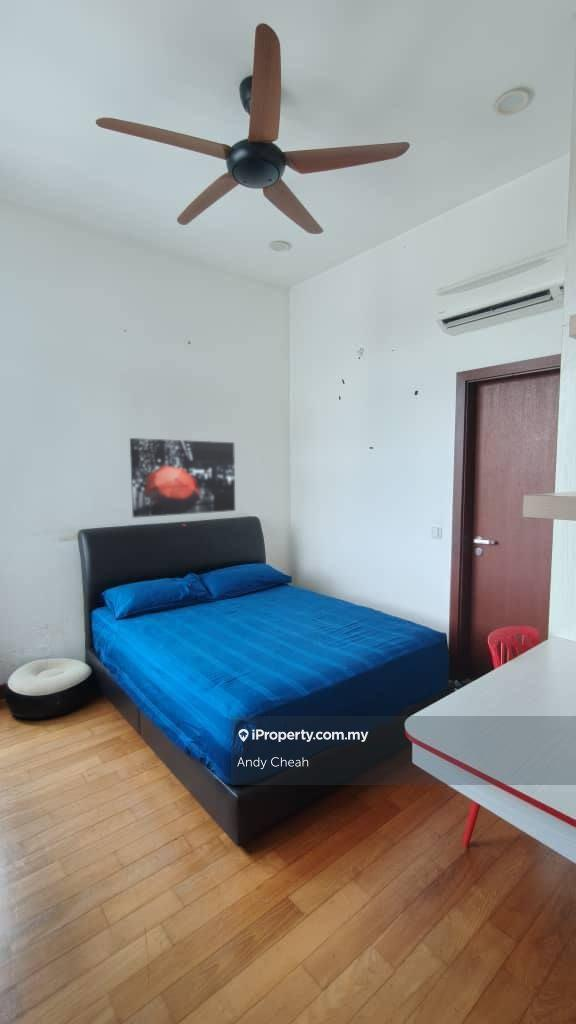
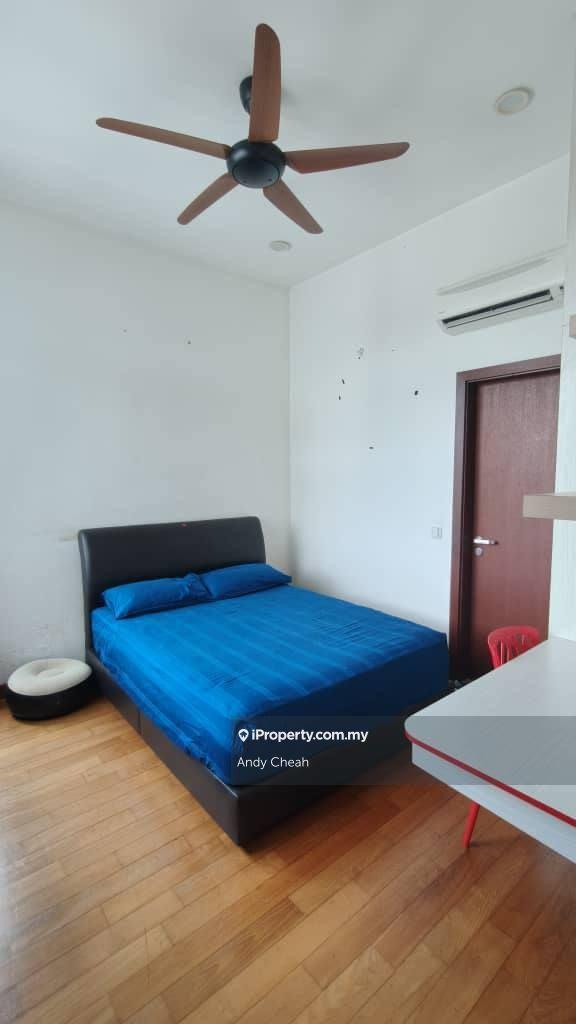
- wall art [129,437,236,519]
